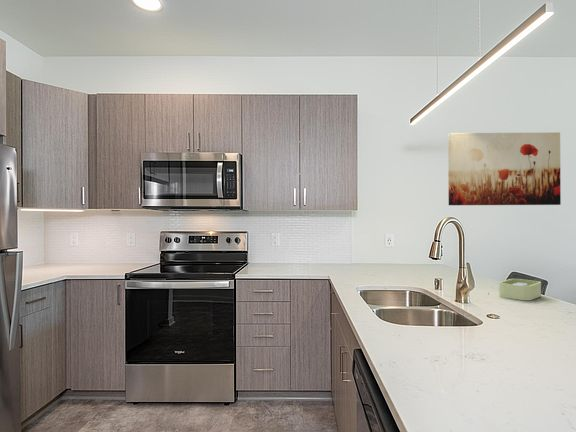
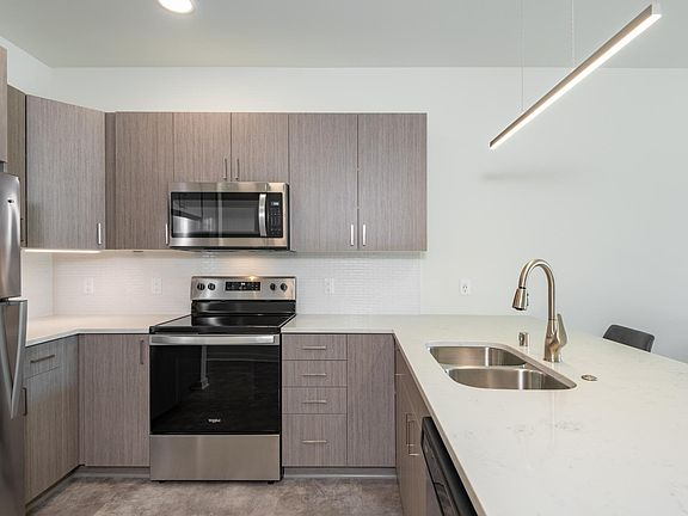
- soap dish [487,278,542,301]
- wall art [447,132,562,206]
